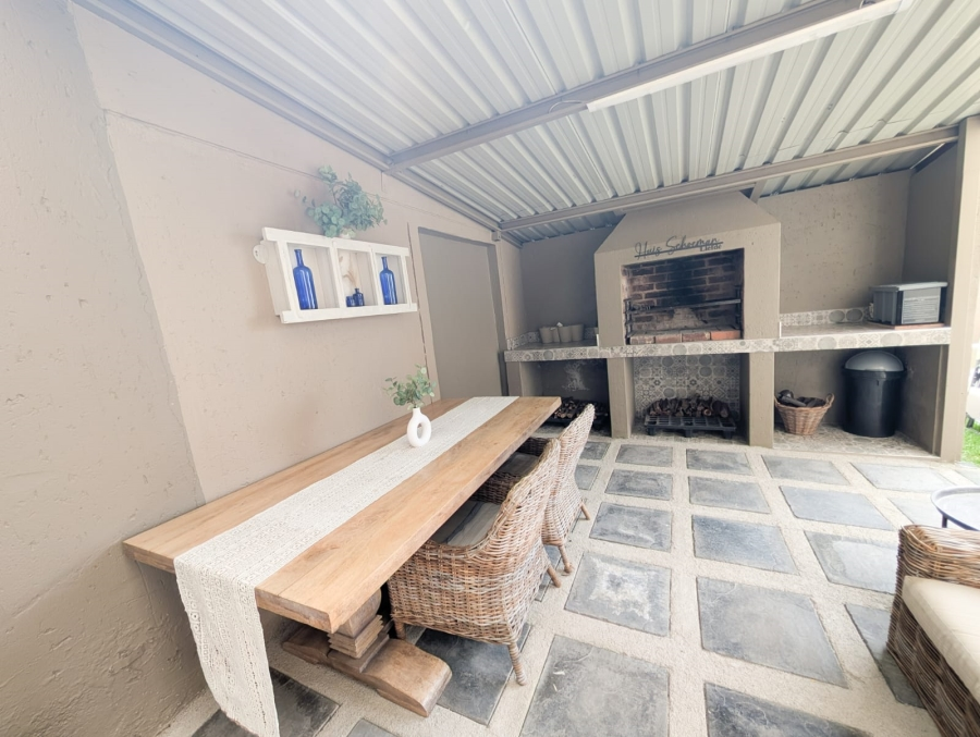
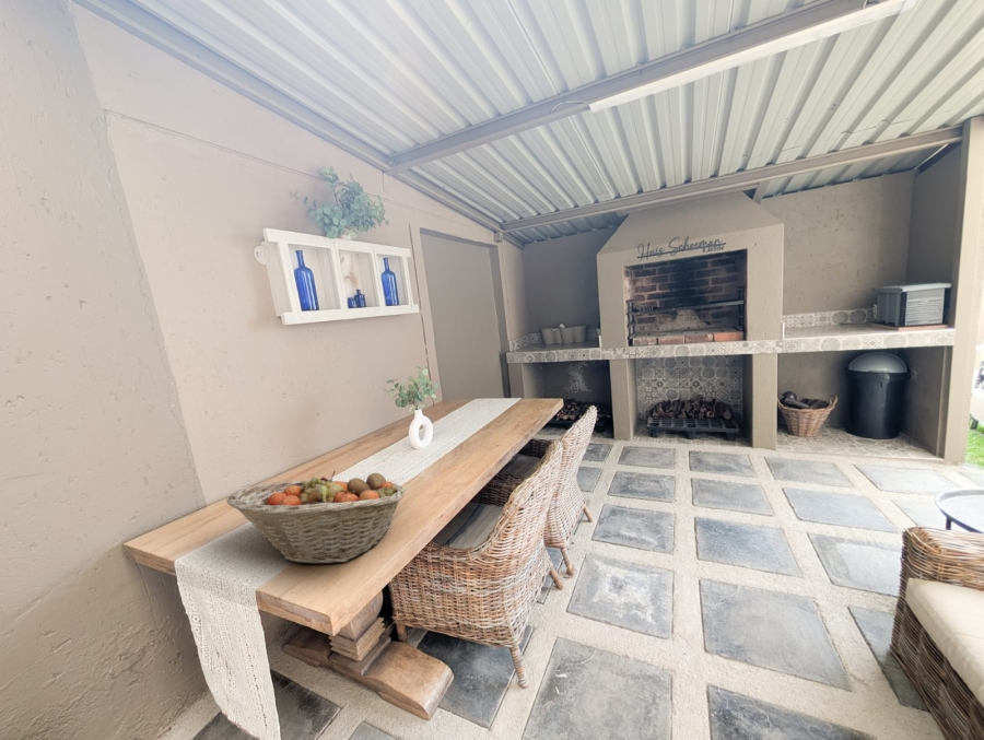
+ fruit basket [225,470,407,565]
